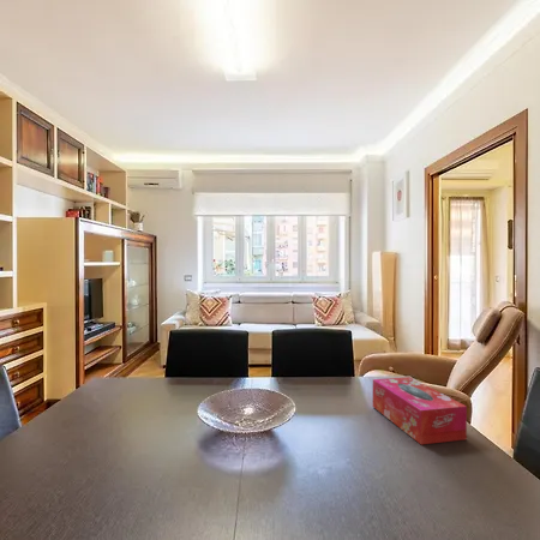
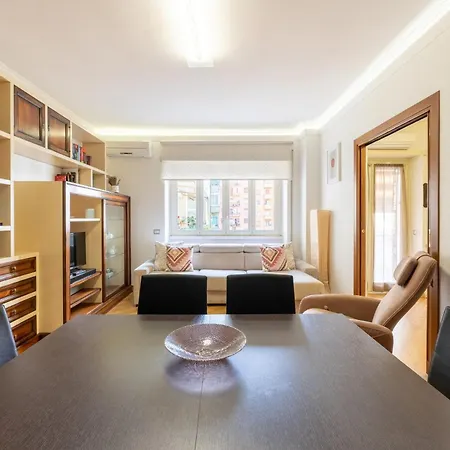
- tissue box [372,376,468,445]
